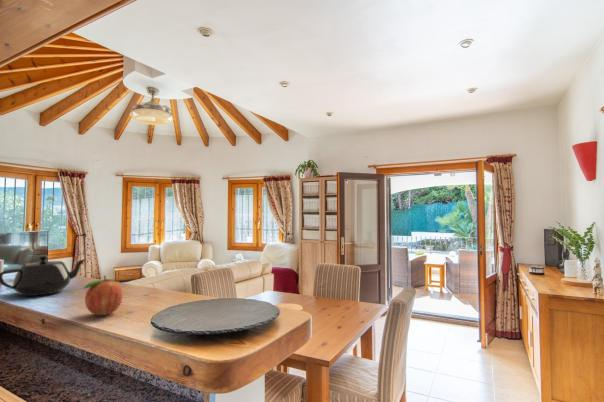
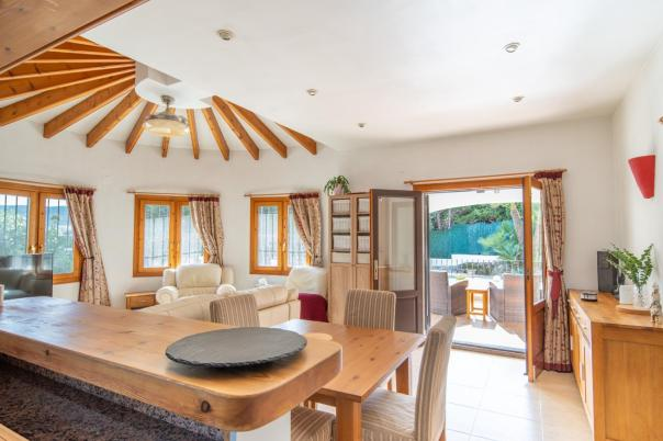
- fruit [83,274,124,316]
- teapot [0,255,88,297]
